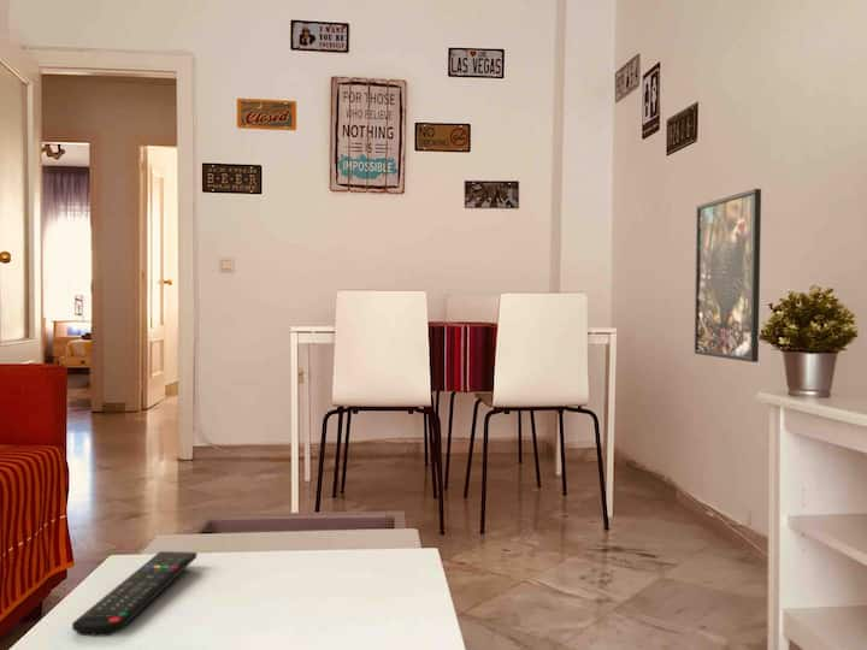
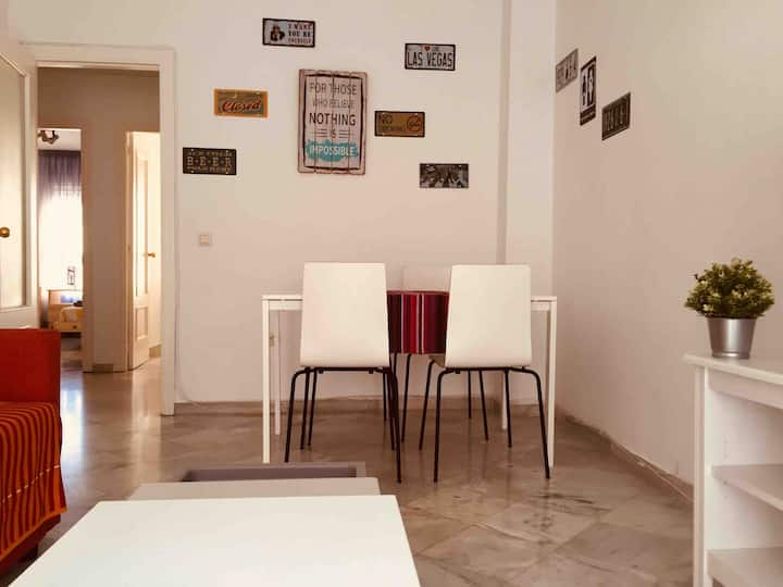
- remote control [71,550,197,638]
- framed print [694,188,762,364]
